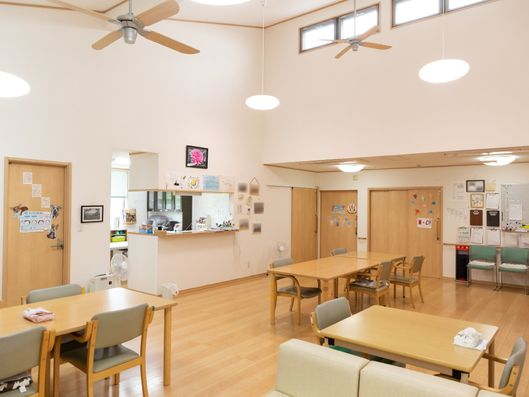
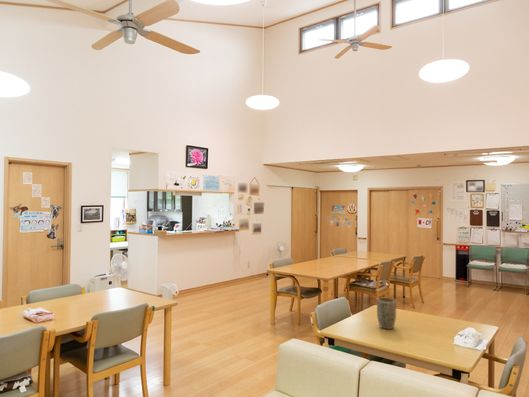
+ plant pot [376,297,397,330]
